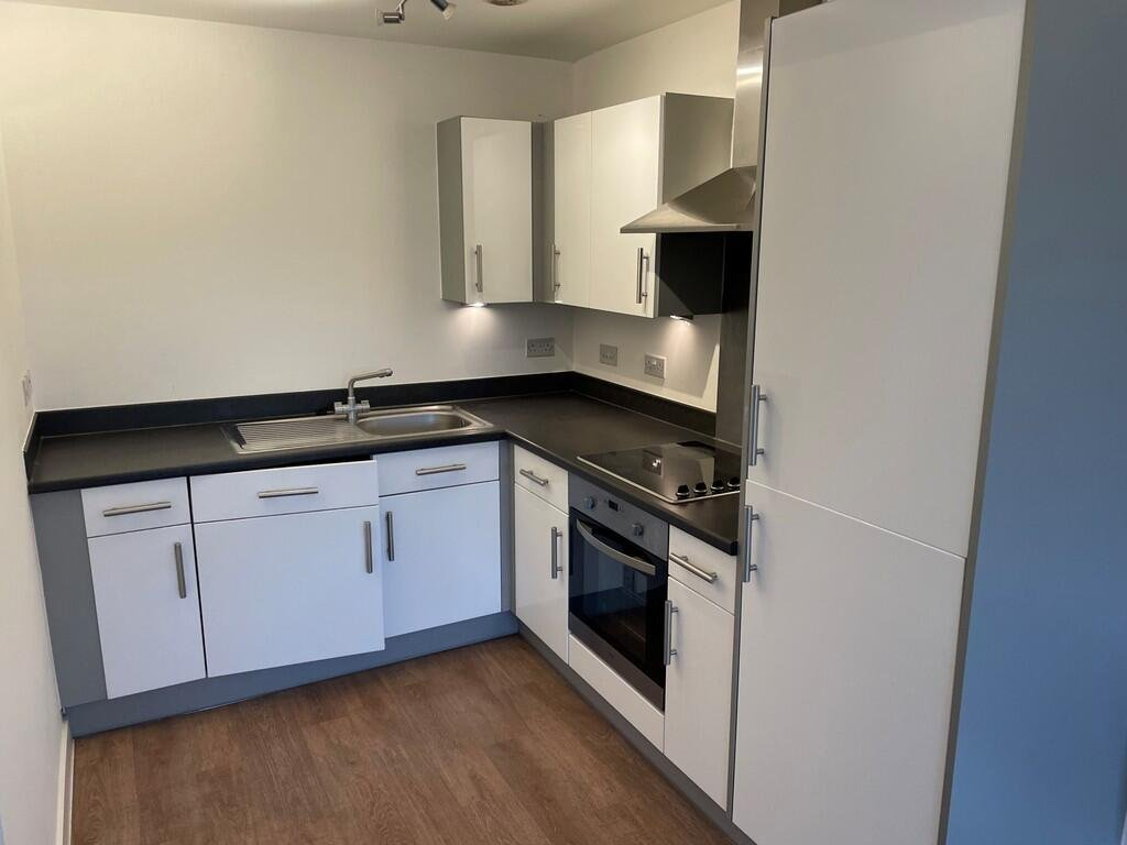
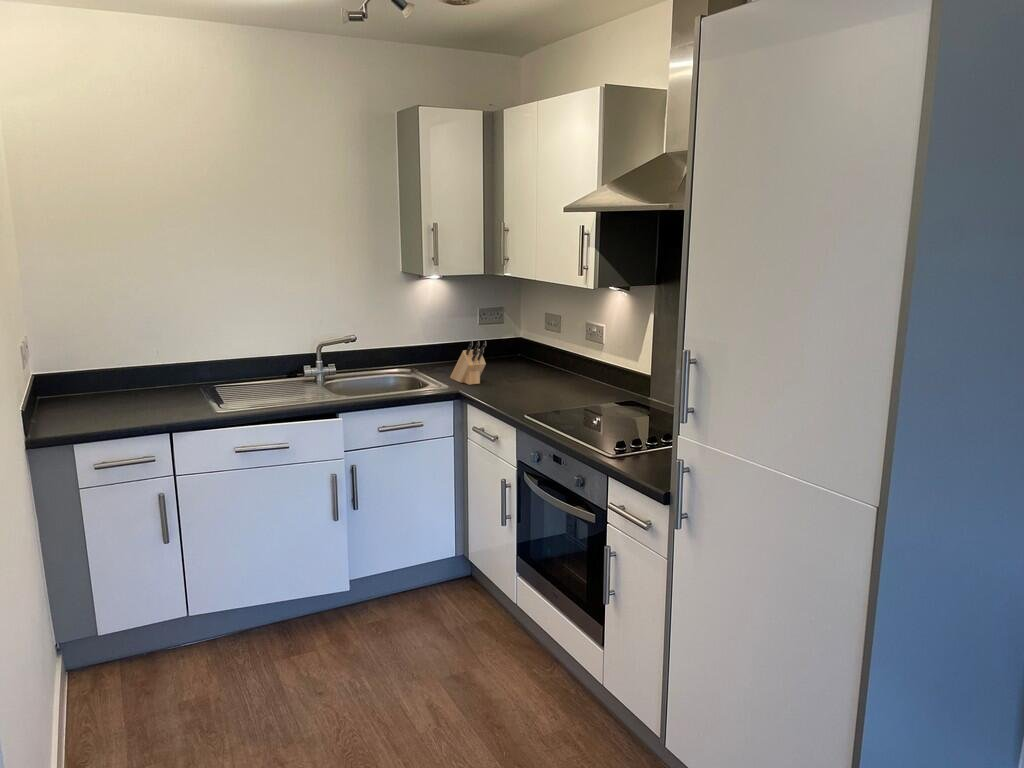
+ knife block [449,340,488,386]
